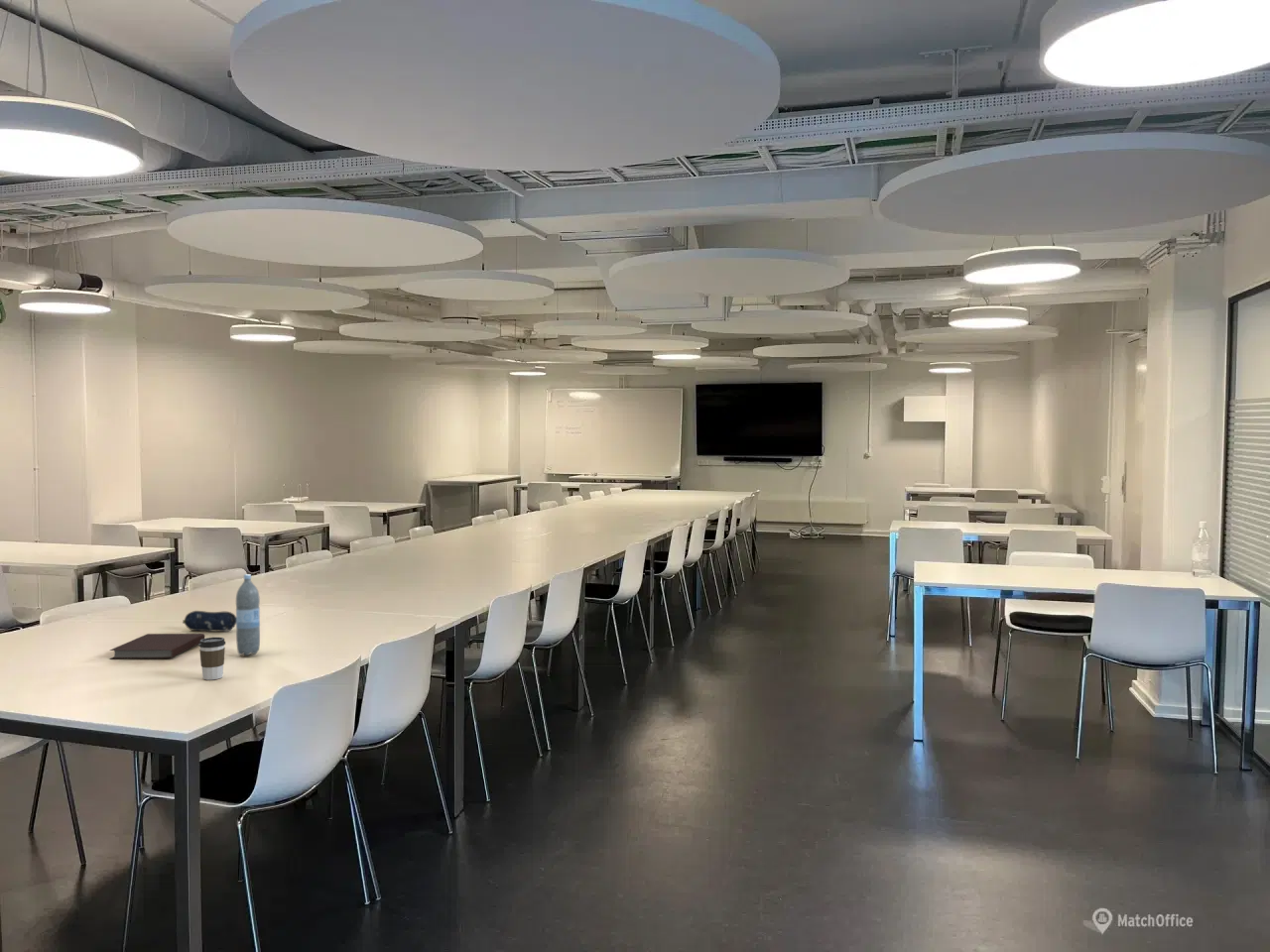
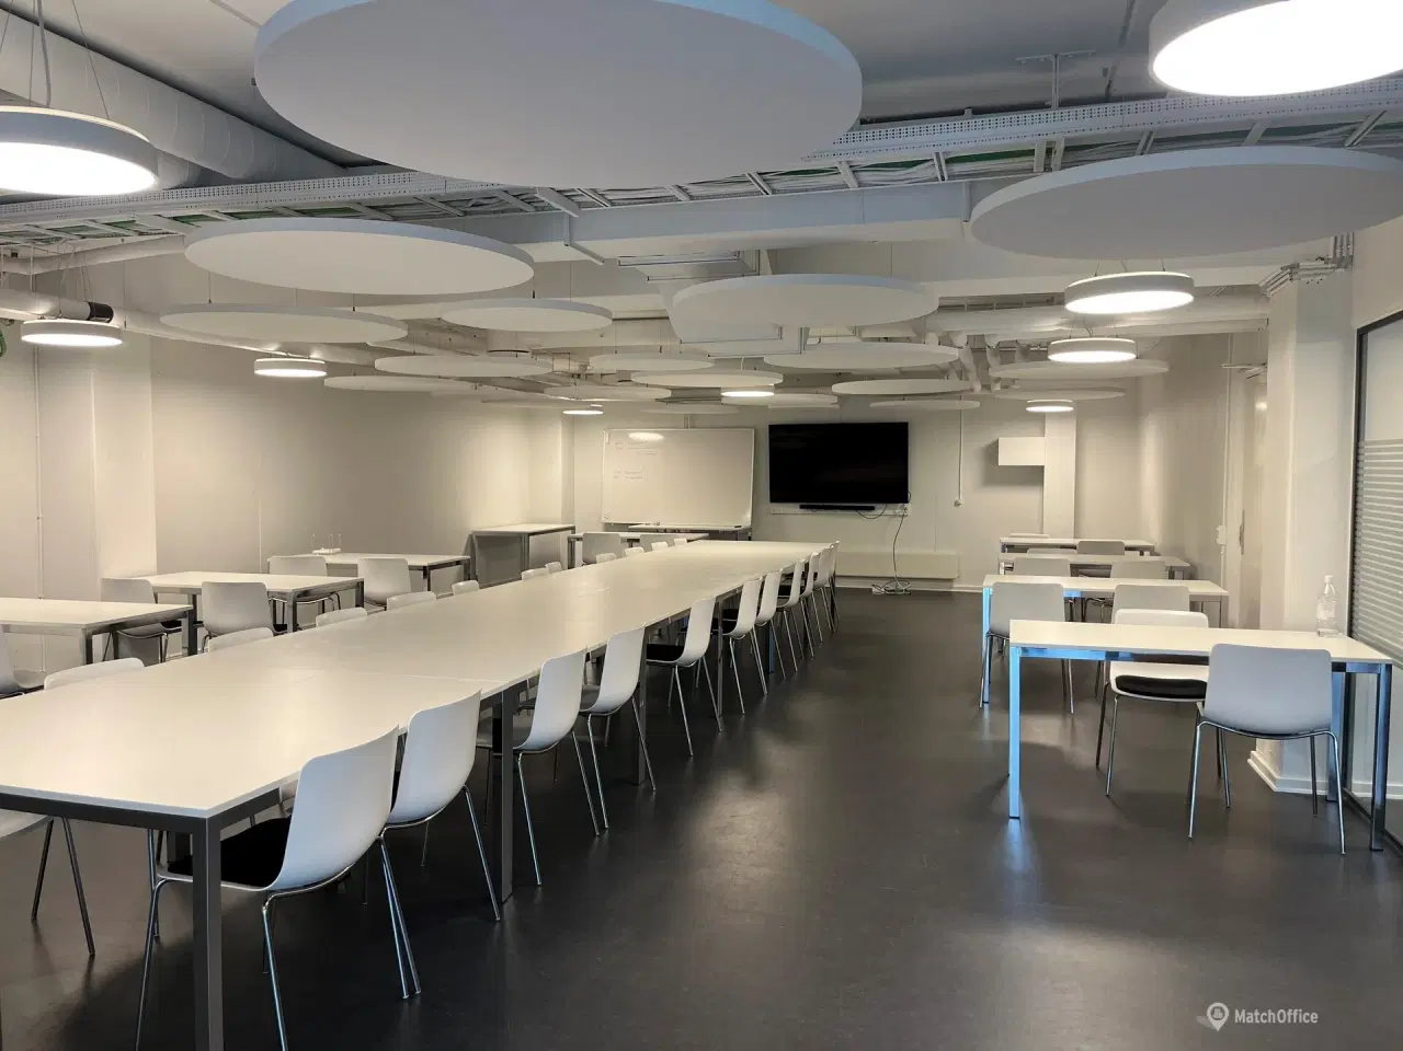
- coffee cup [197,636,226,681]
- notebook [109,633,205,660]
- pencil case [182,610,236,633]
- water bottle [235,573,261,656]
